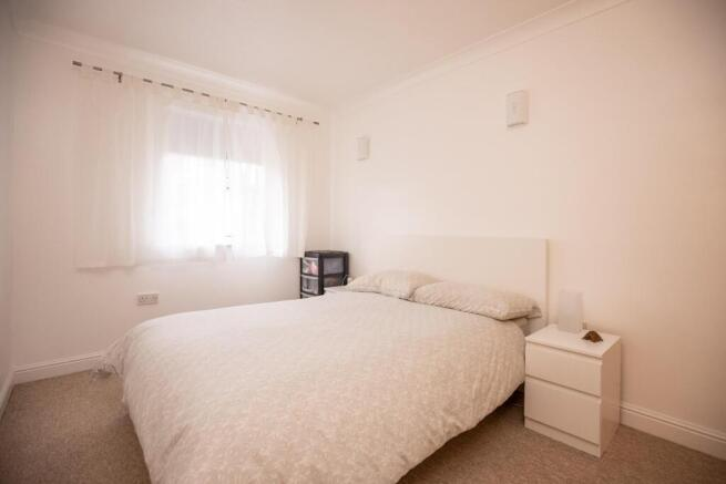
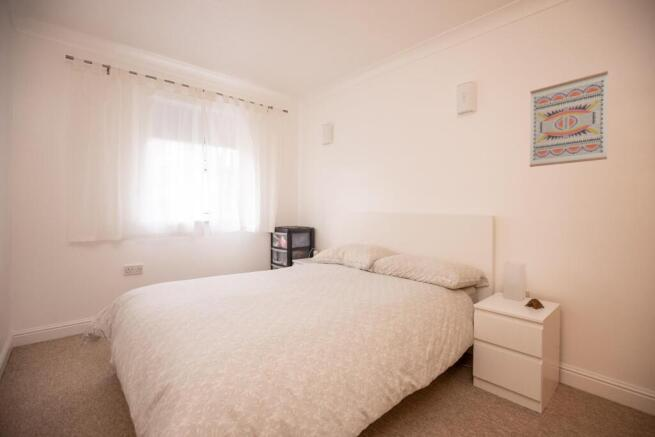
+ wall art [529,70,609,168]
